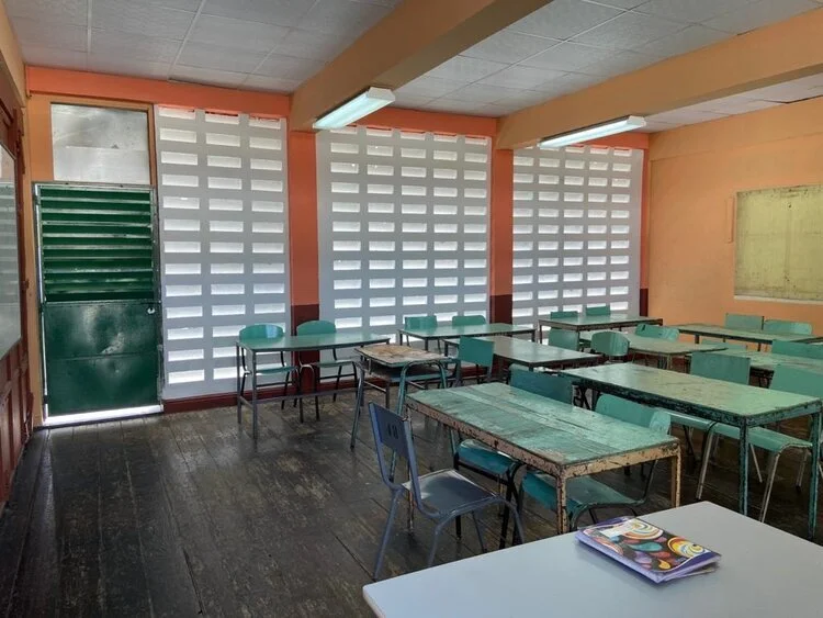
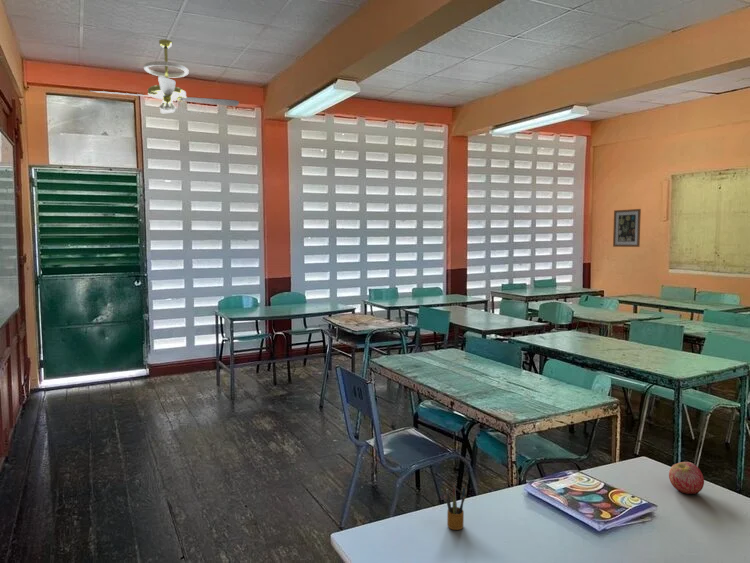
+ ceiling fan [88,38,240,118]
+ wall art [612,208,642,248]
+ apple [668,461,705,495]
+ pencil box [445,482,466,531]
